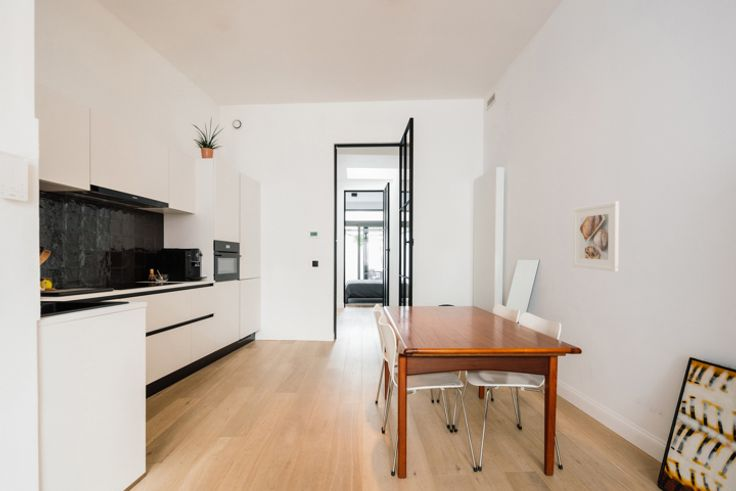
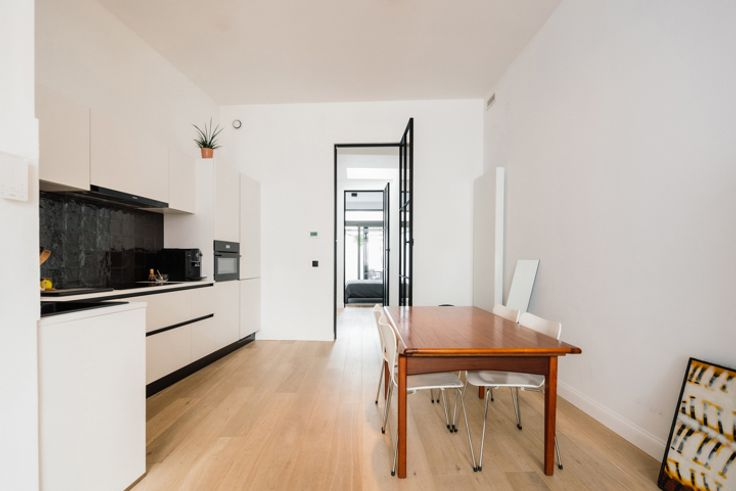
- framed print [572,201,620,273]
